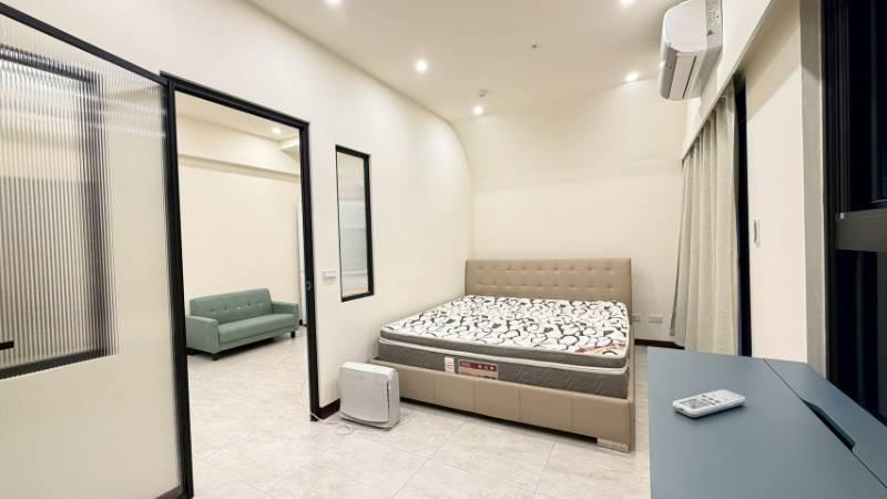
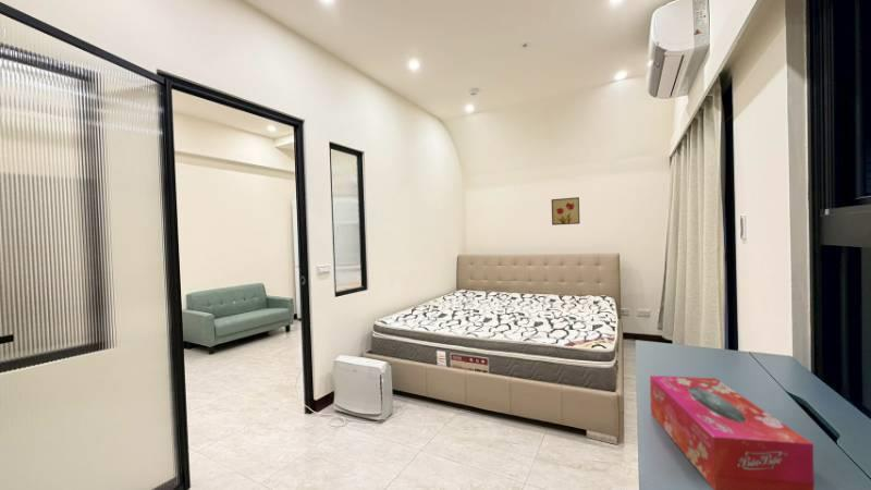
+ wall art [551,196,580,226]
+ tissue box [649,375,815,490]
